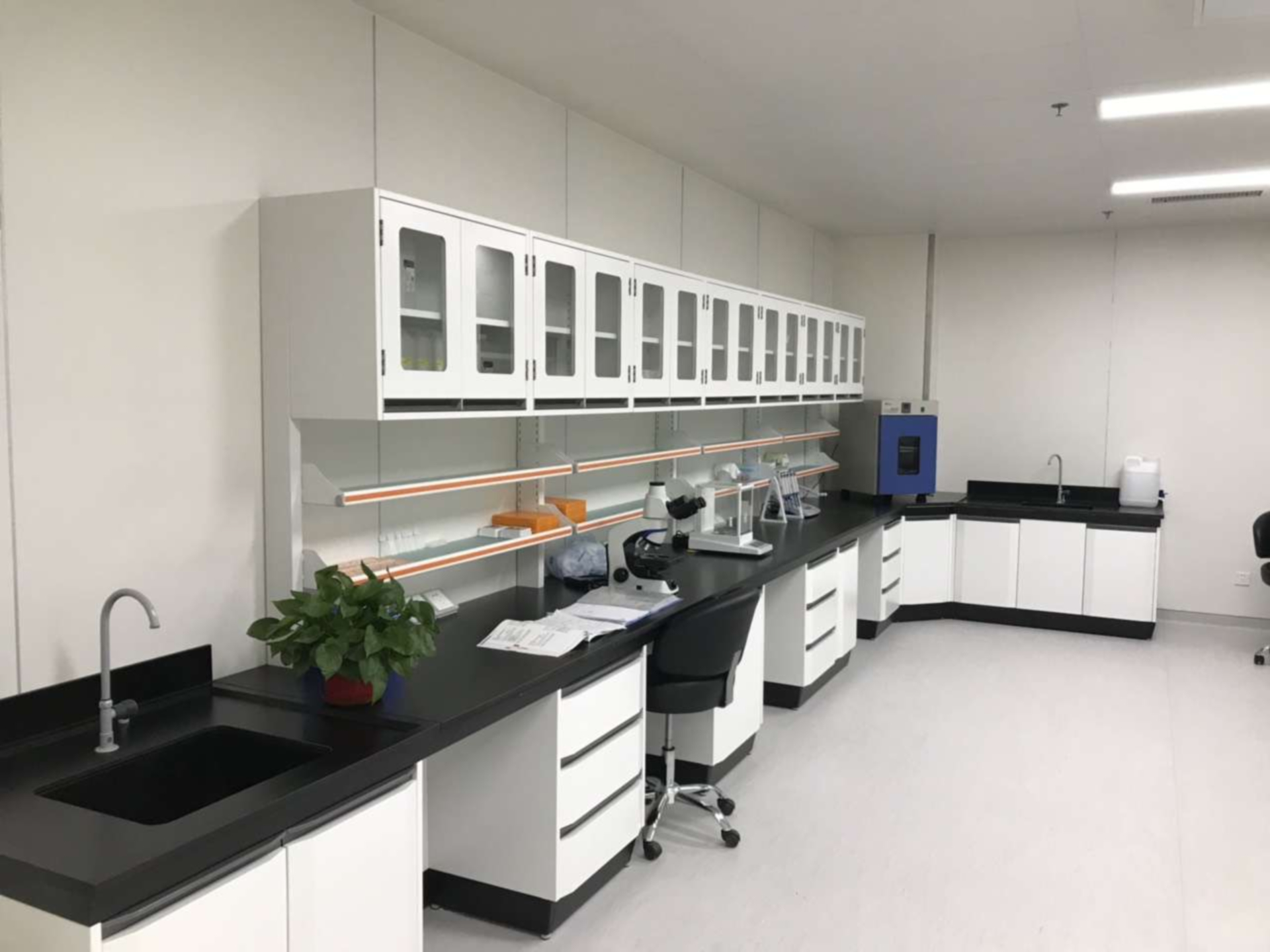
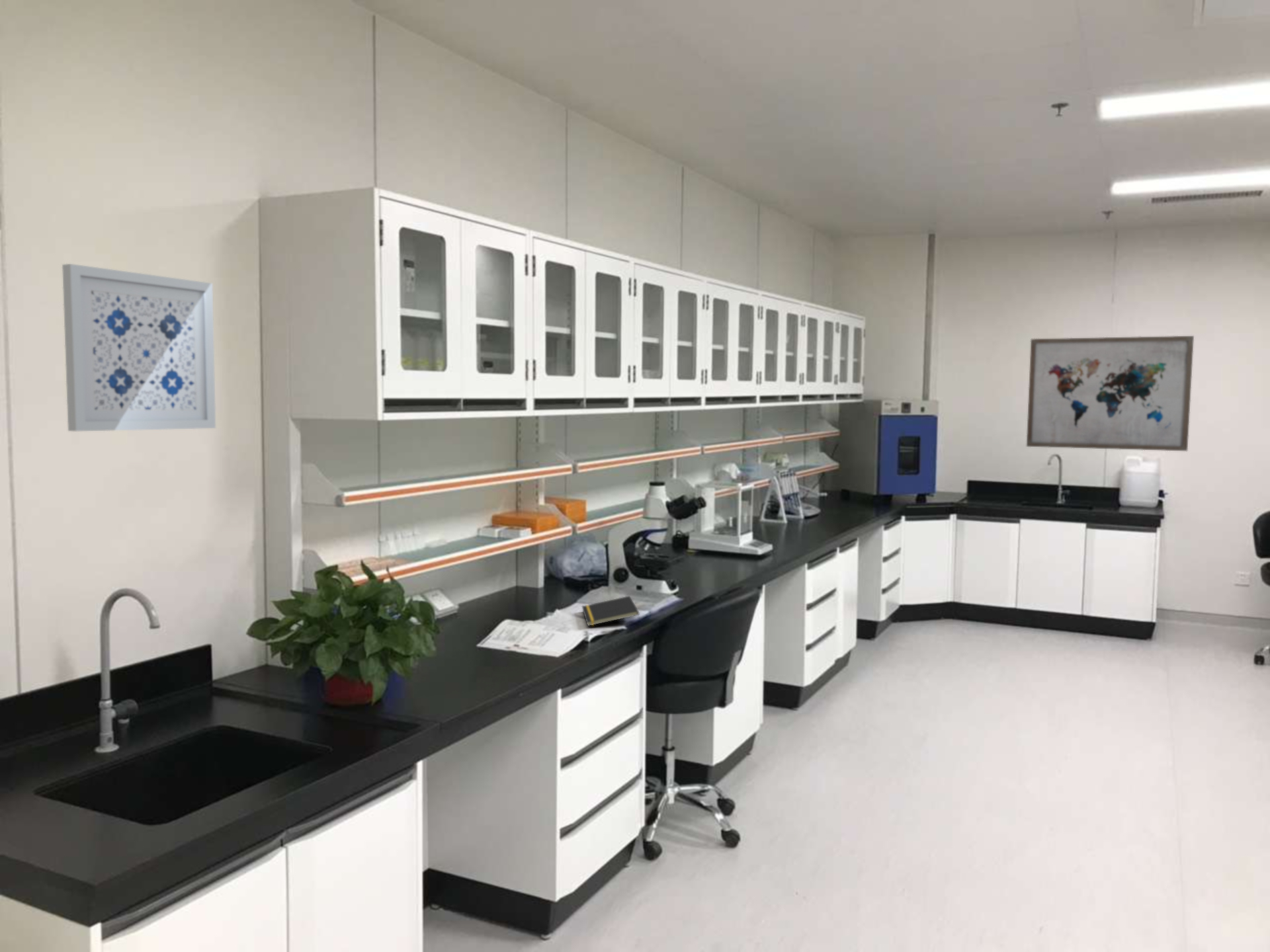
+ wall art [62,263,216,432]
+ notepad [581,595,640,627]
+ wall art [1026,335,1195,452]
